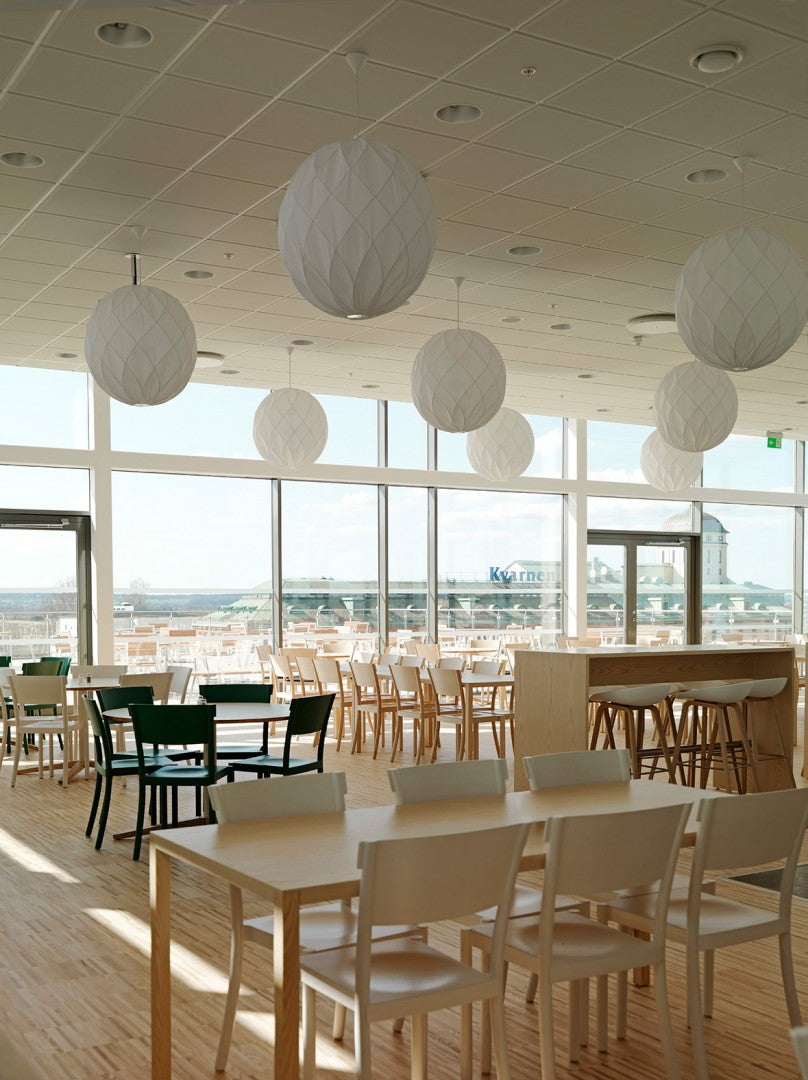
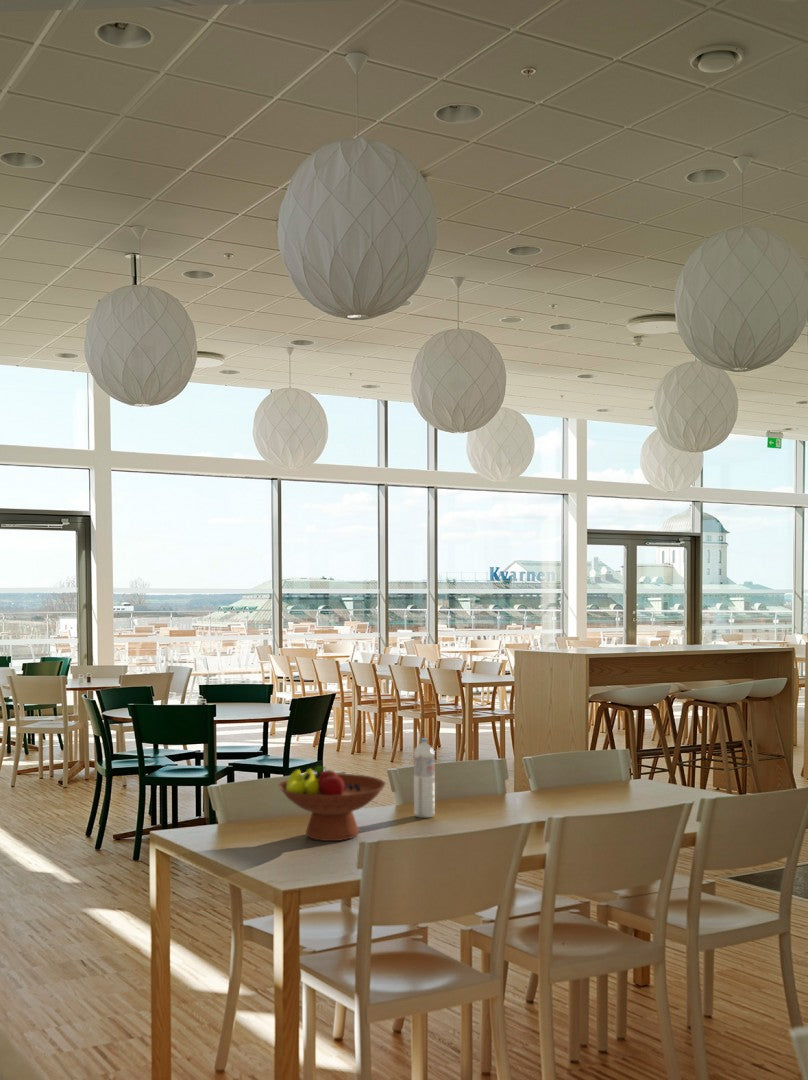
+ water bottle [413,737,436,819]
+ fruit bowl [278,765,387,842]
